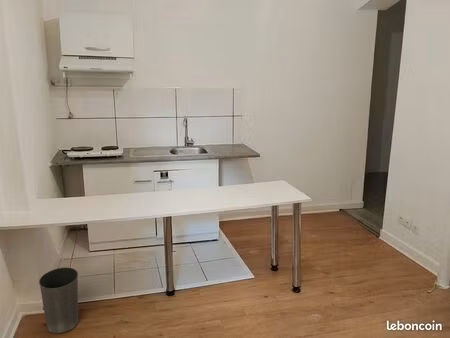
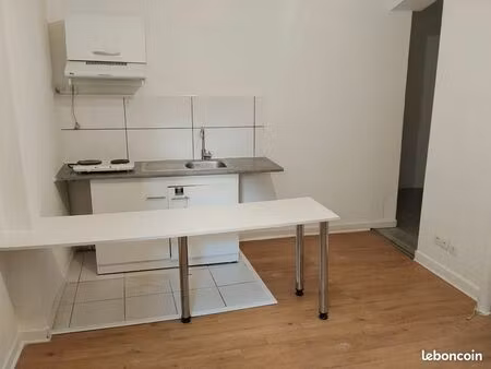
- waste basket [38,266,79,334]
